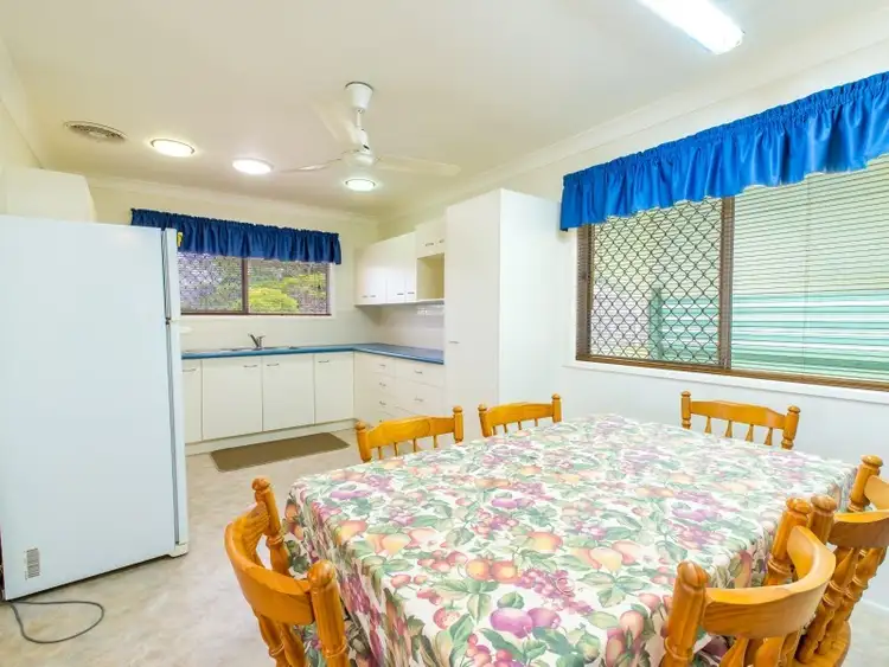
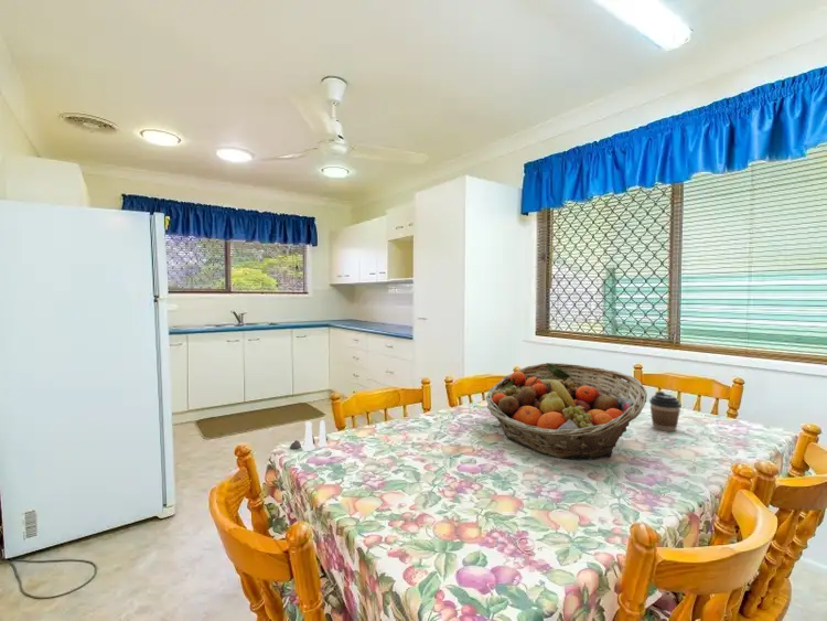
+ fruit basket [485,362,648,461]
+ coffee cup [648,390,683,432]
+ salt and pepper shaker set [289,419,329,452]
